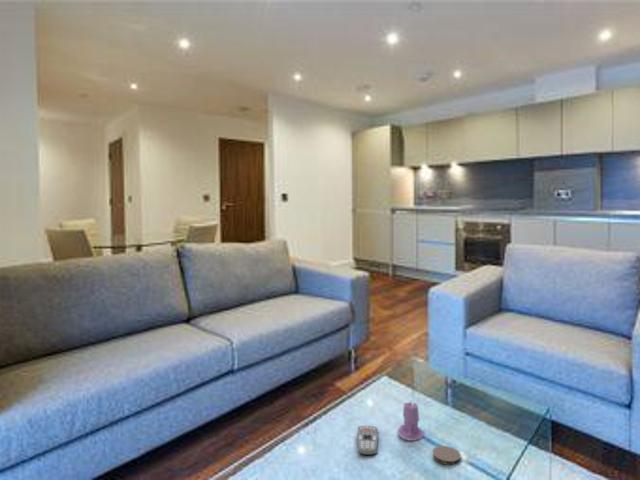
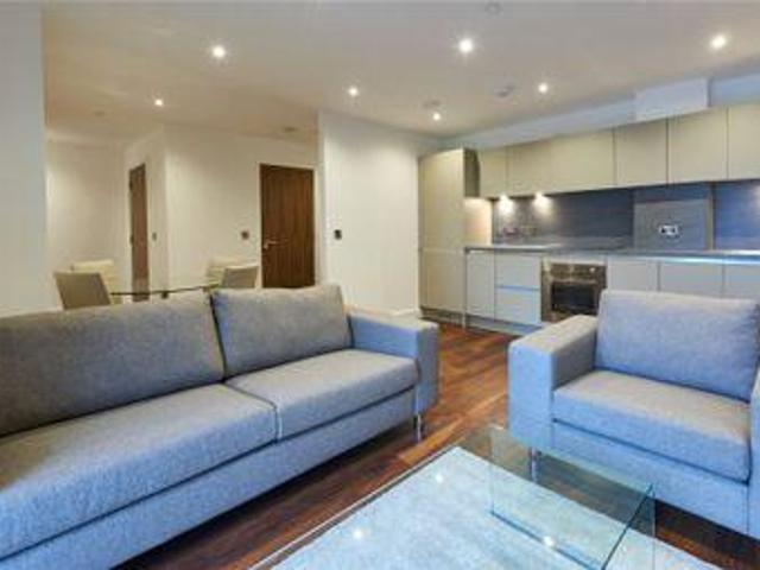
- candle [397,398,425,442]
- remote control [356,425,379,456]
- coaster [431,445,462,466]
